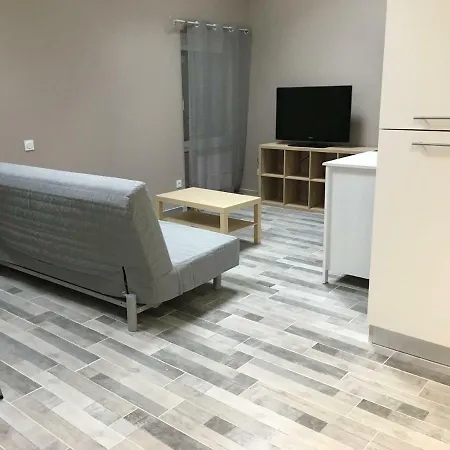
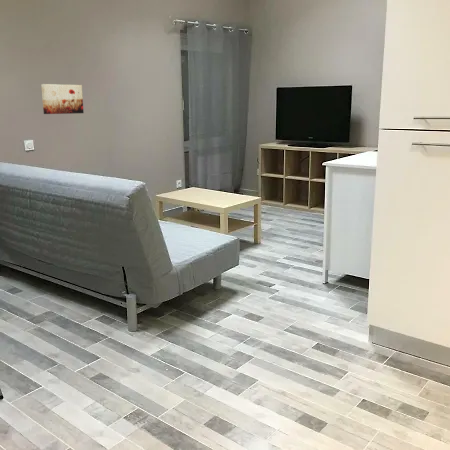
+ wall art [40,83,85,115]
